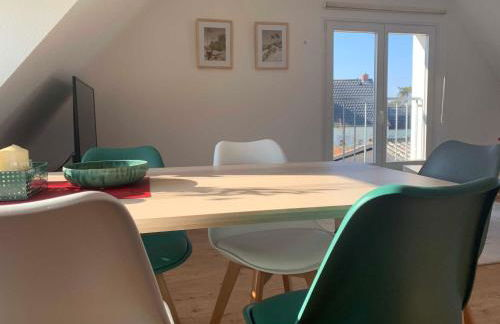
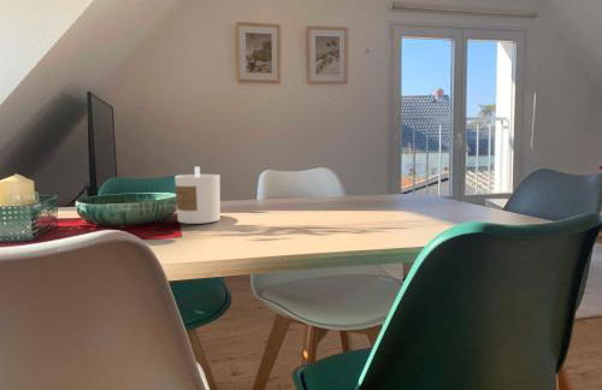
+ candle [173,166,222,225]
